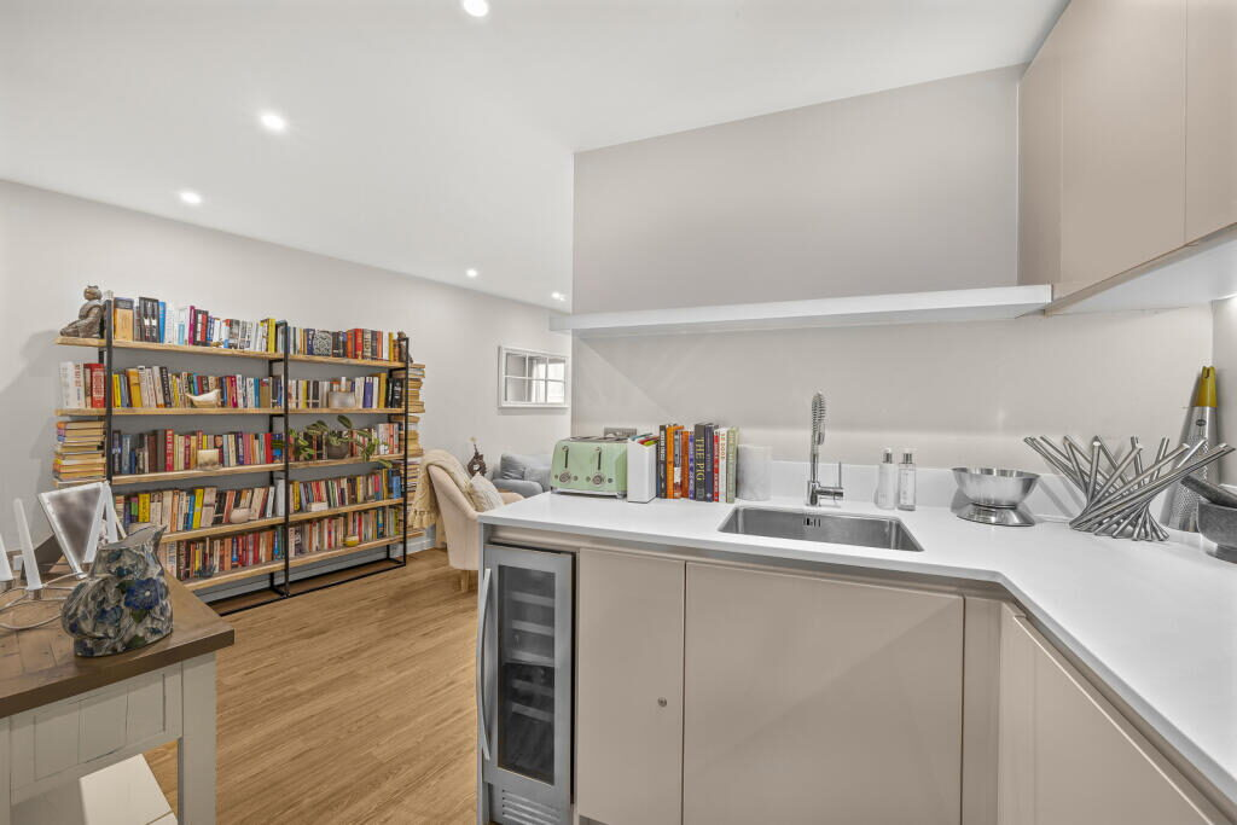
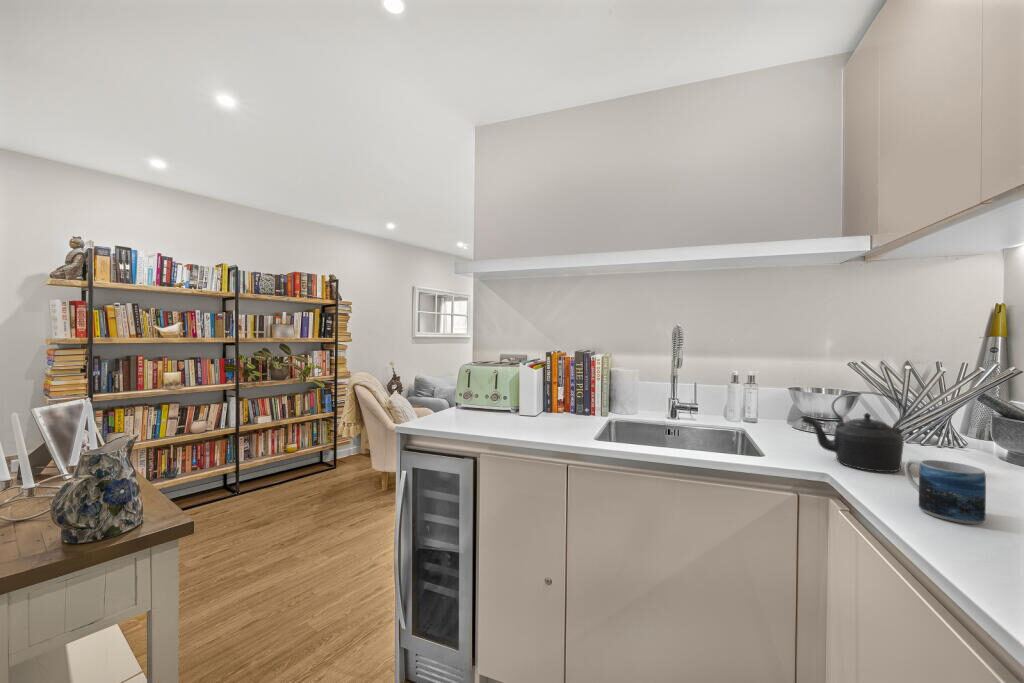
+ kettle [800,391,907,473]
+ mug [904,458,987,525]
